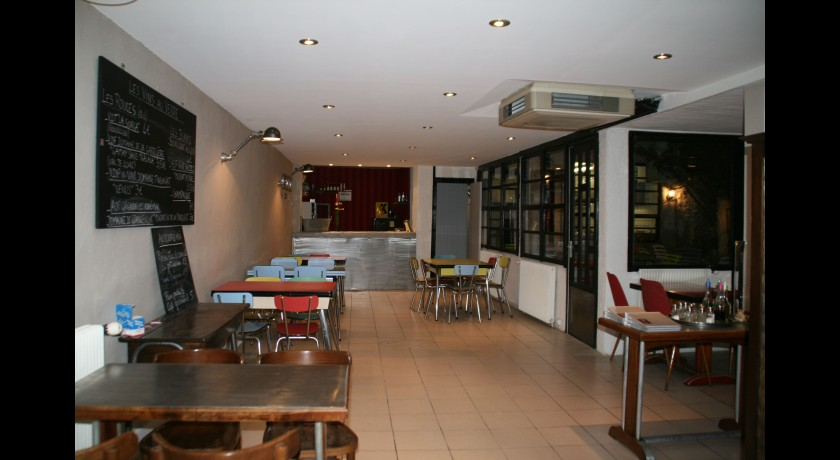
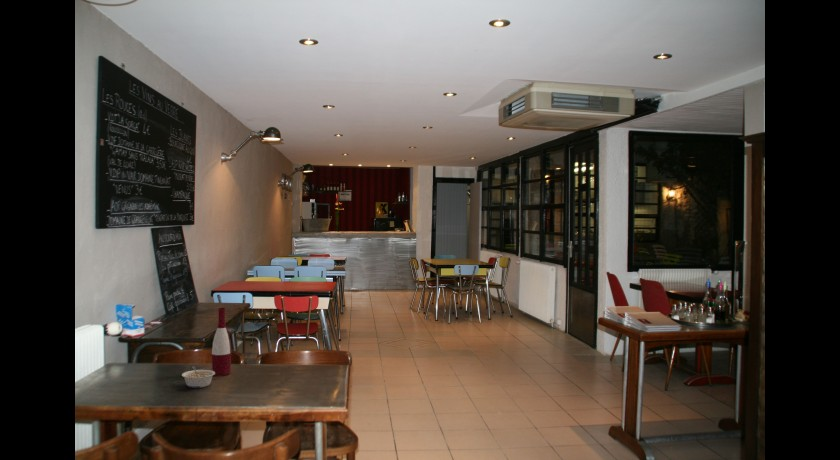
+ alcohol [211,307,232,377]
+ legume [181,365,215,389]
